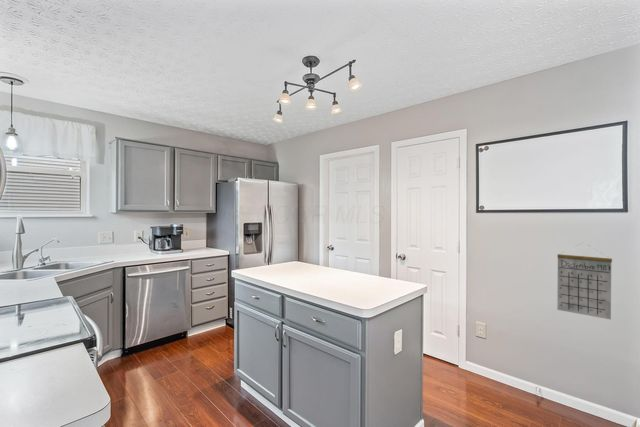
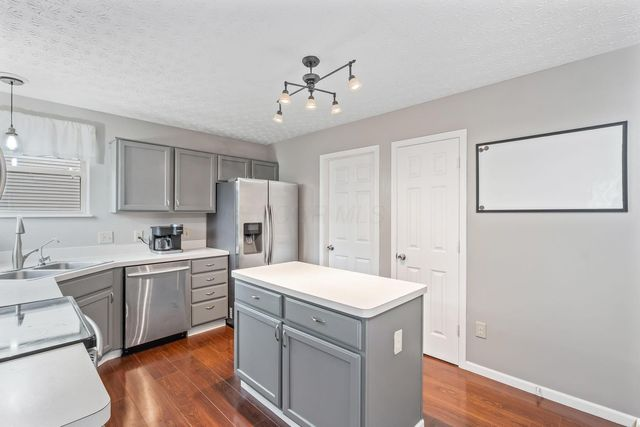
- calendar [556,242,613,321]
